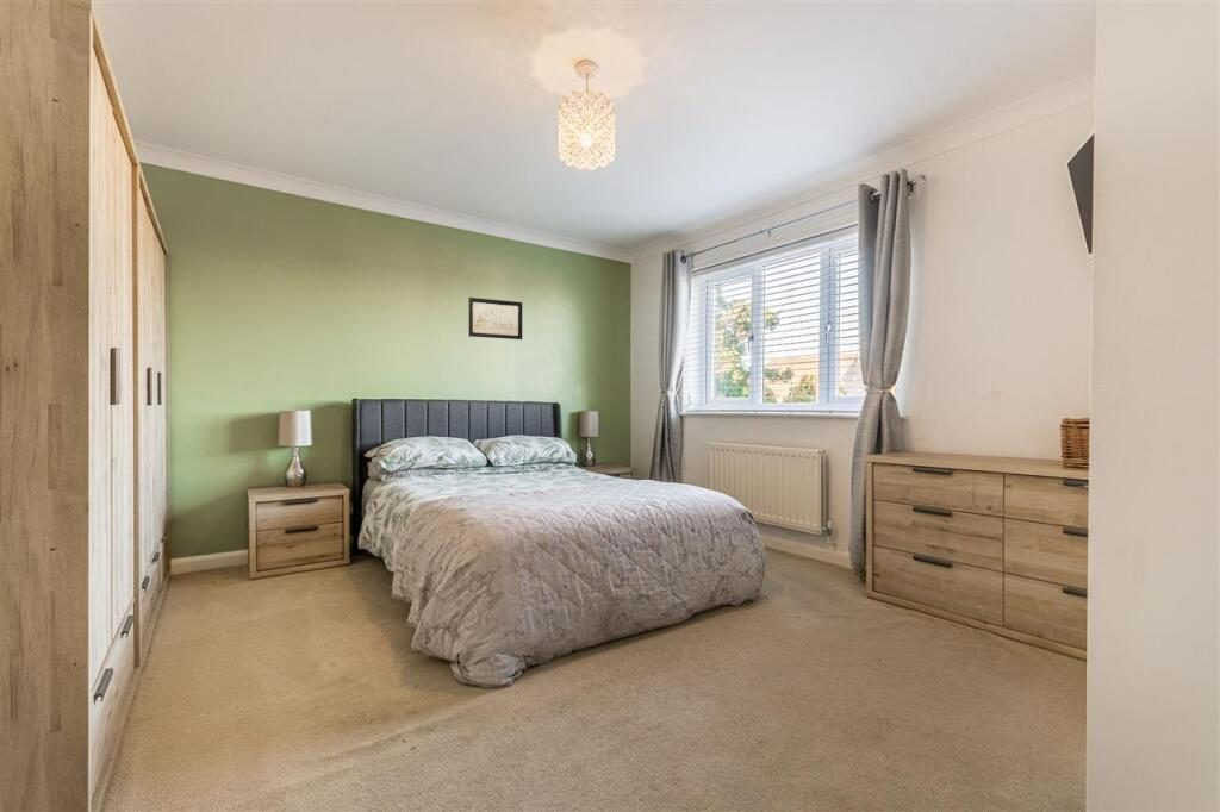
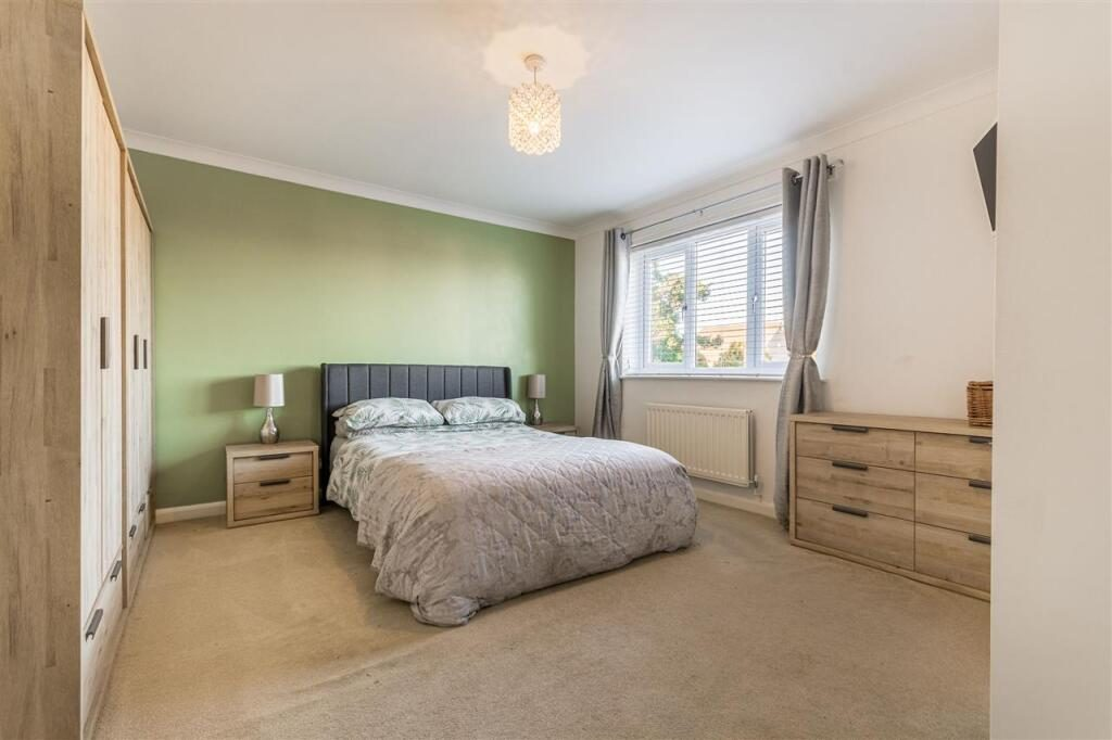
- wall art [467,296,523,341]
